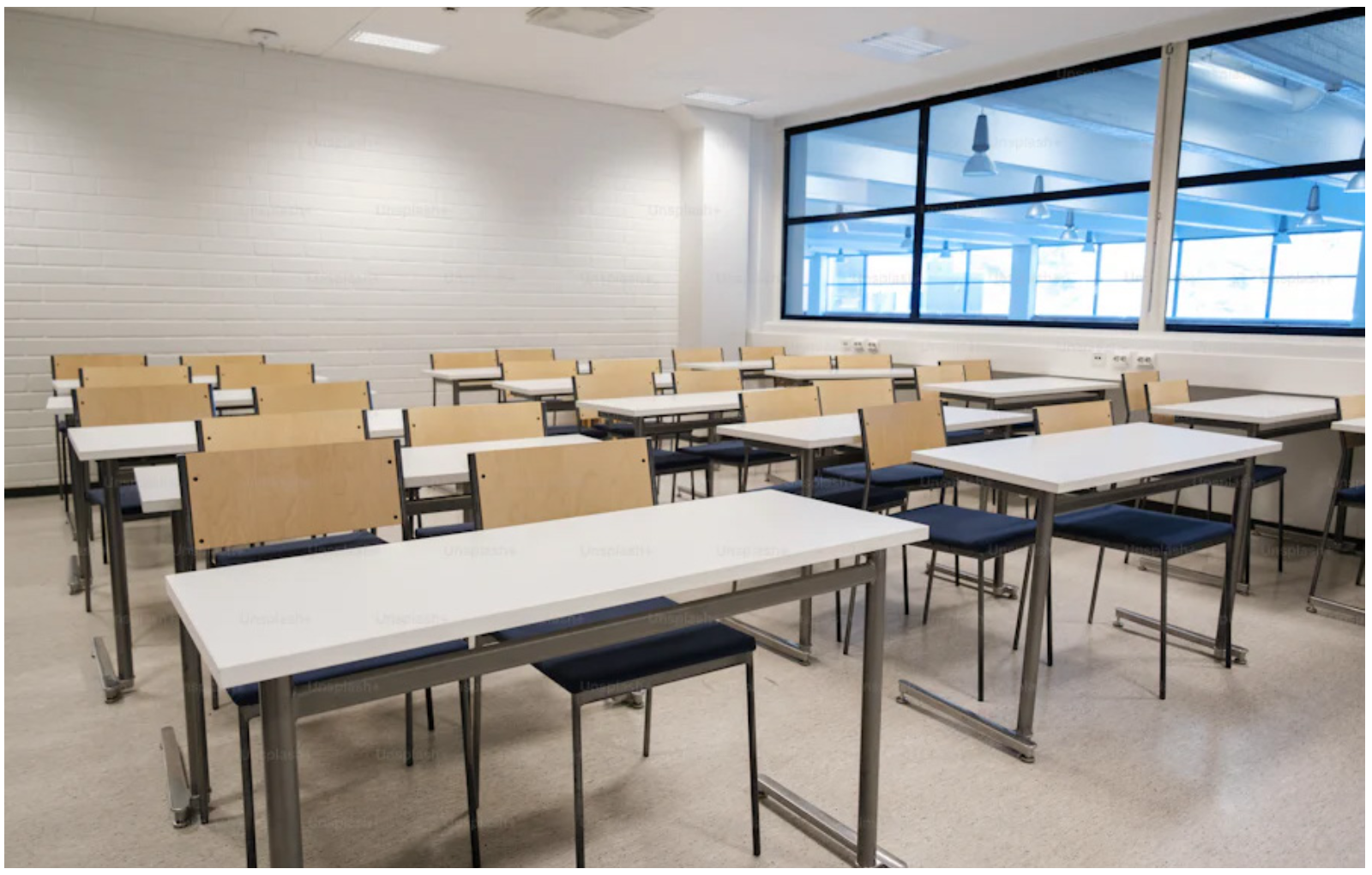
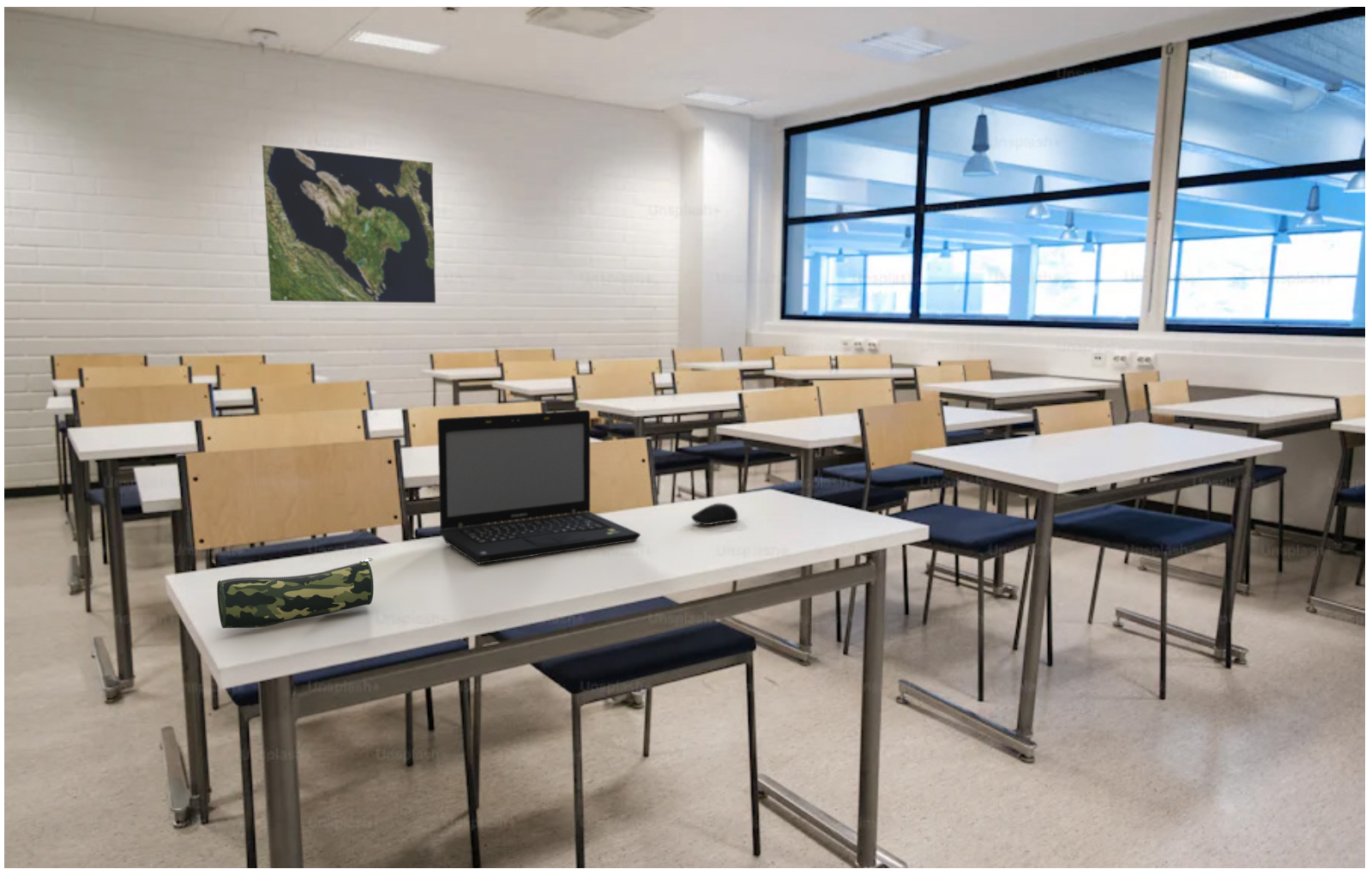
+ world map [262,144,436,304]
+ pencil case [216,558,375,629]
+ computer mouse [690,503,739,526]
+ laptop [436,409,641,564]
